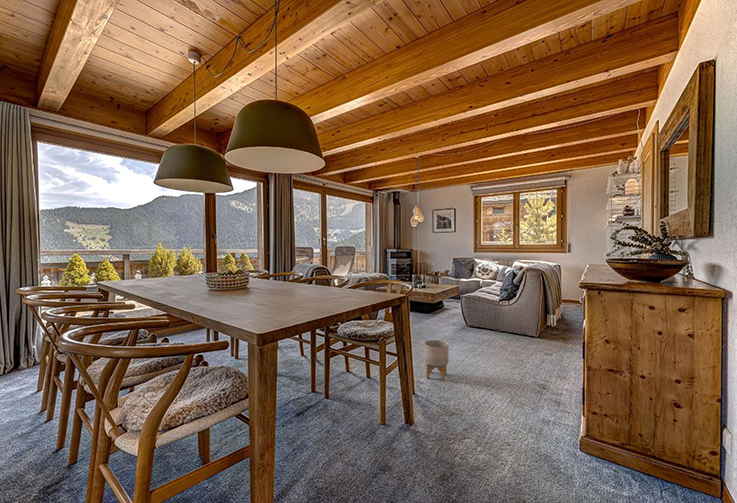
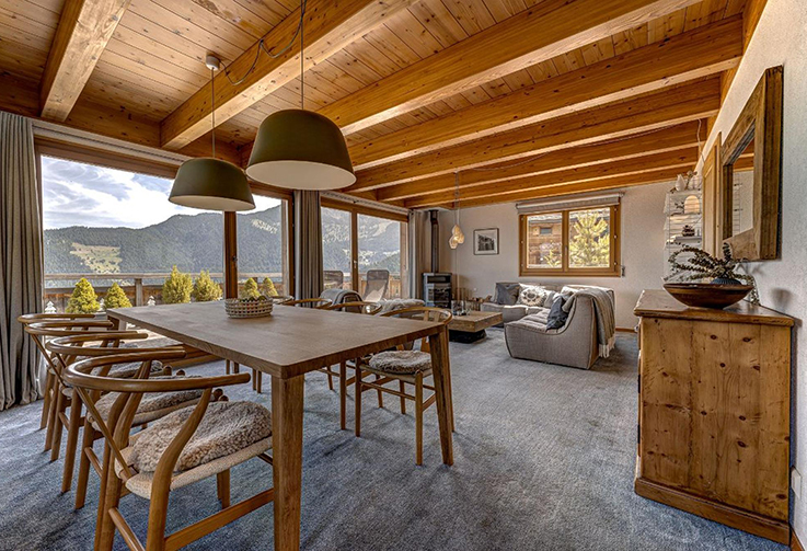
- planter [423,339,450,382]
